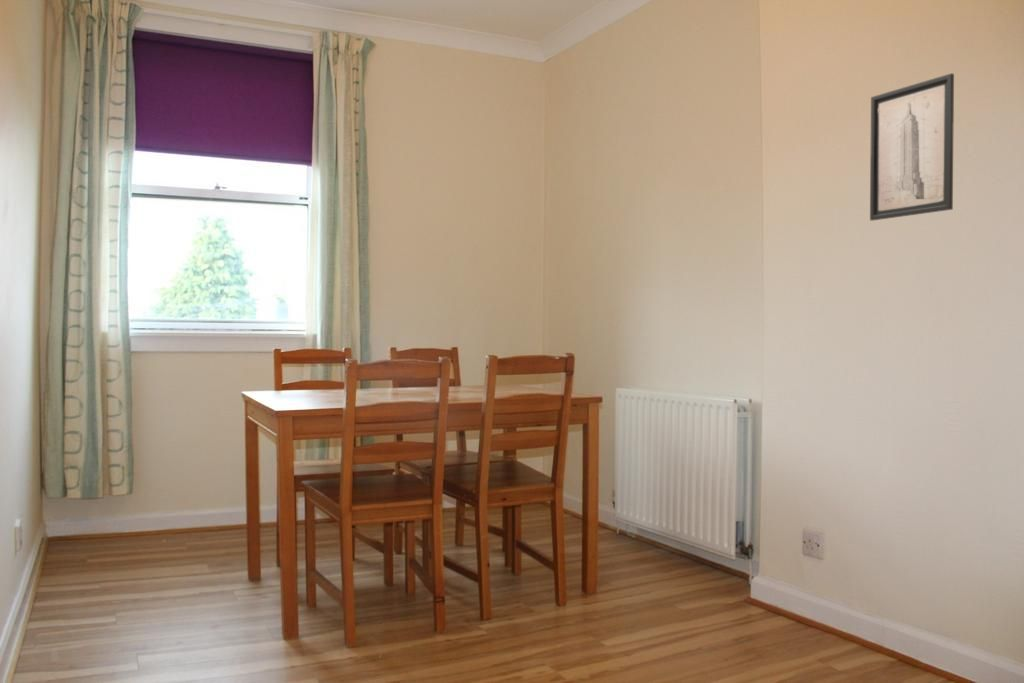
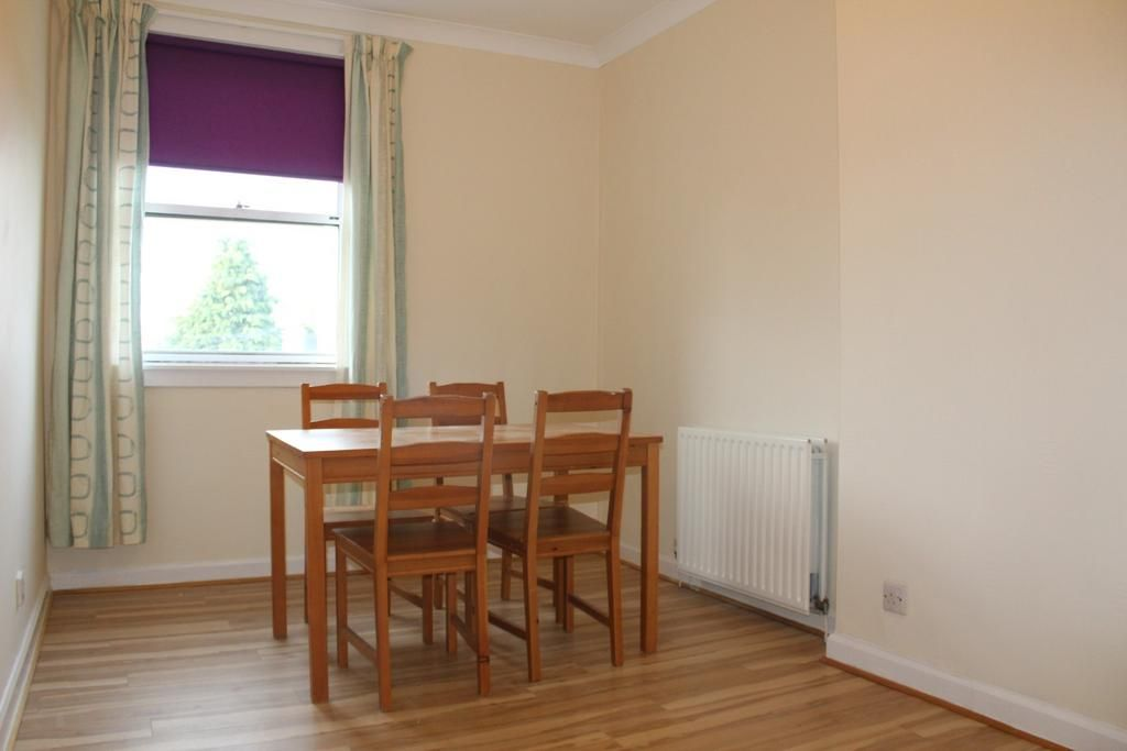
- wall art [869,72,955,222]
